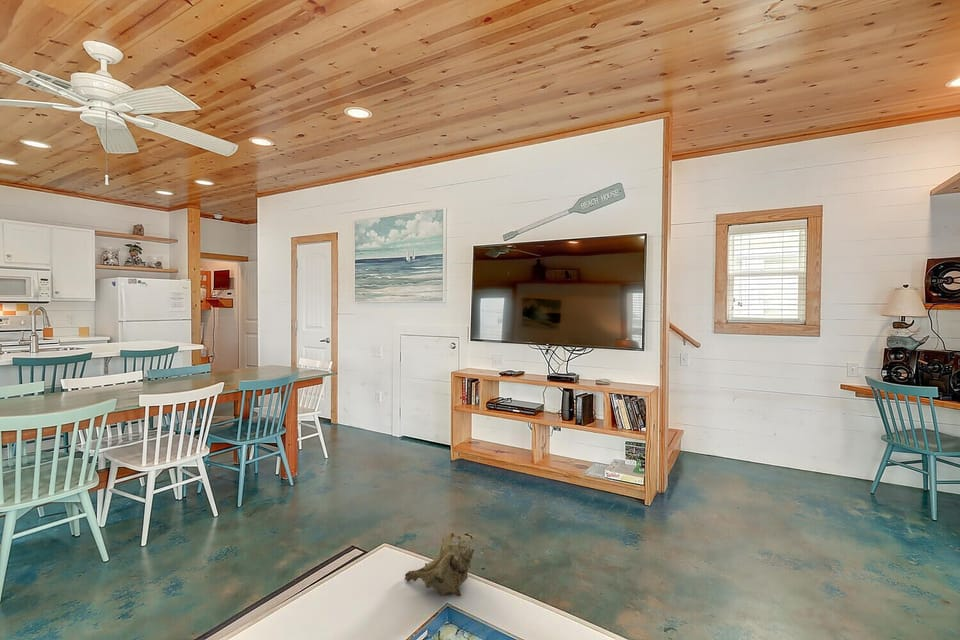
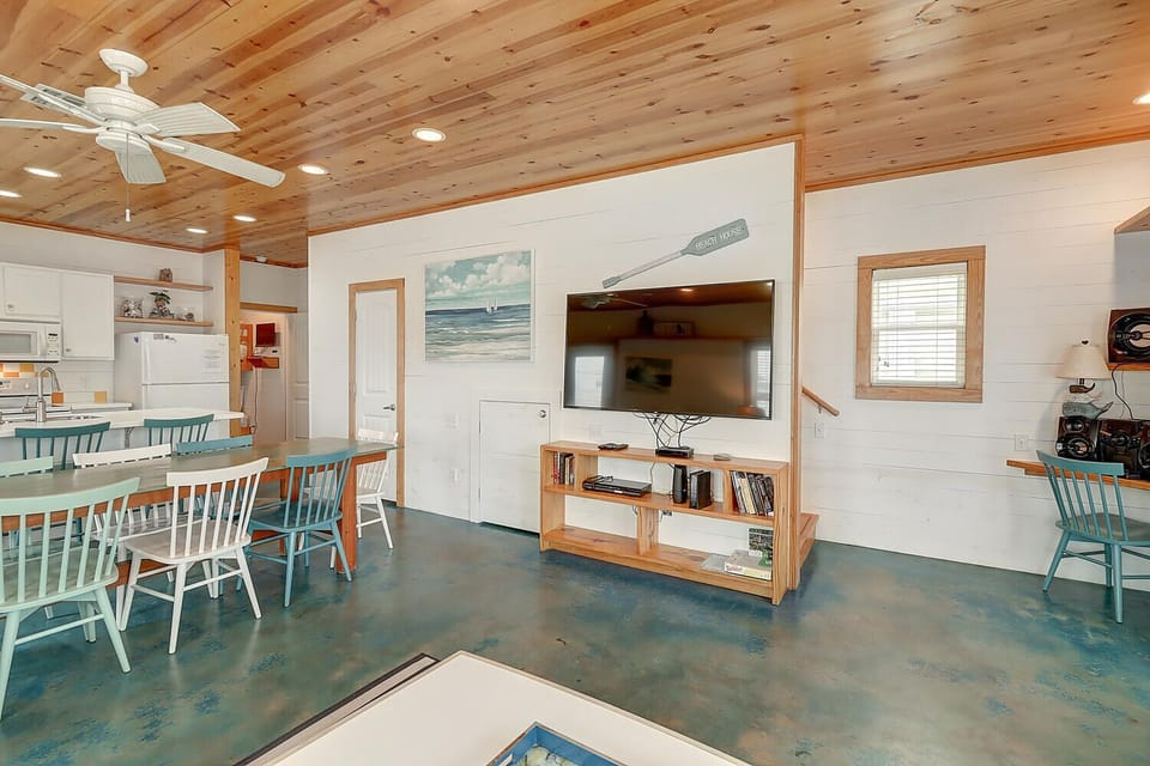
- seashell [404,532,475,597]
